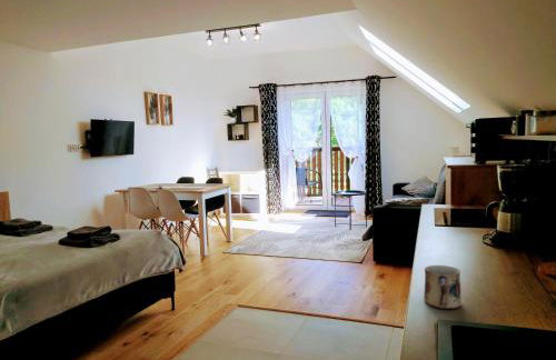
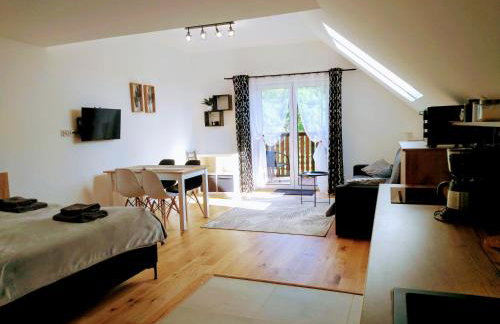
- mug [423,264,463,310]
